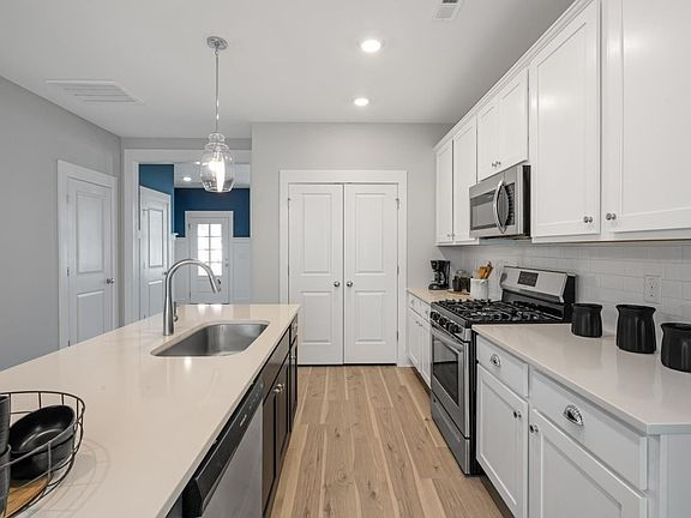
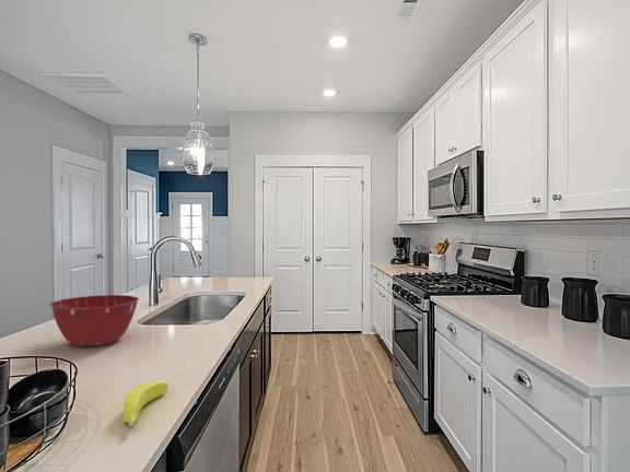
+ mixing bowl [49,294,140,349]
+ banana [122,380,168,428]
